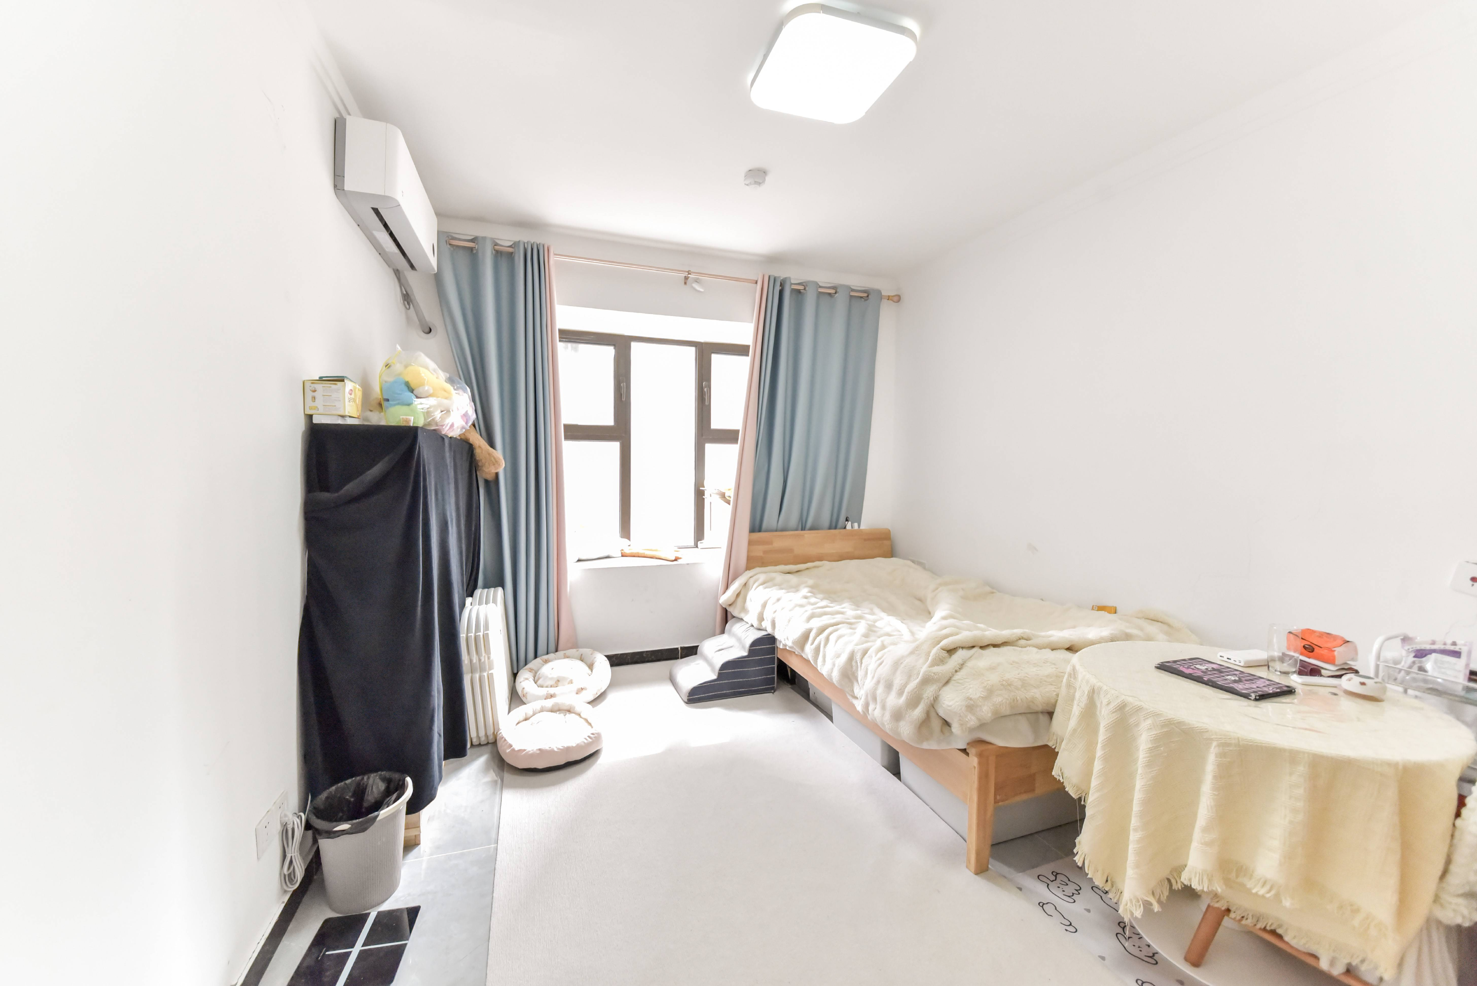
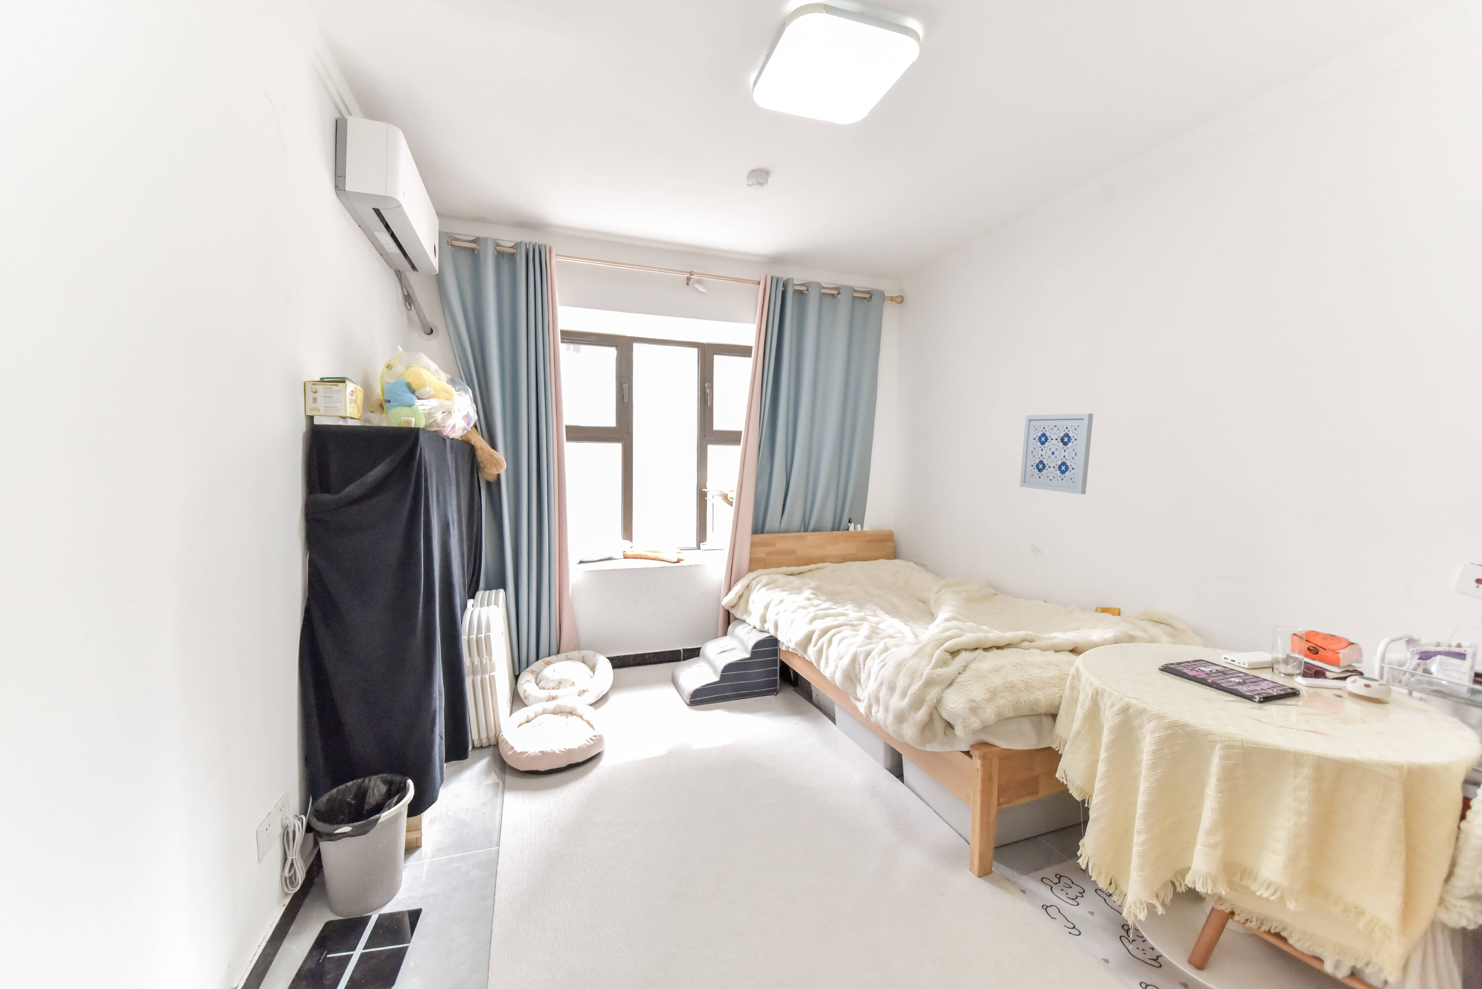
+ wall art [1020,413,1094,494]
